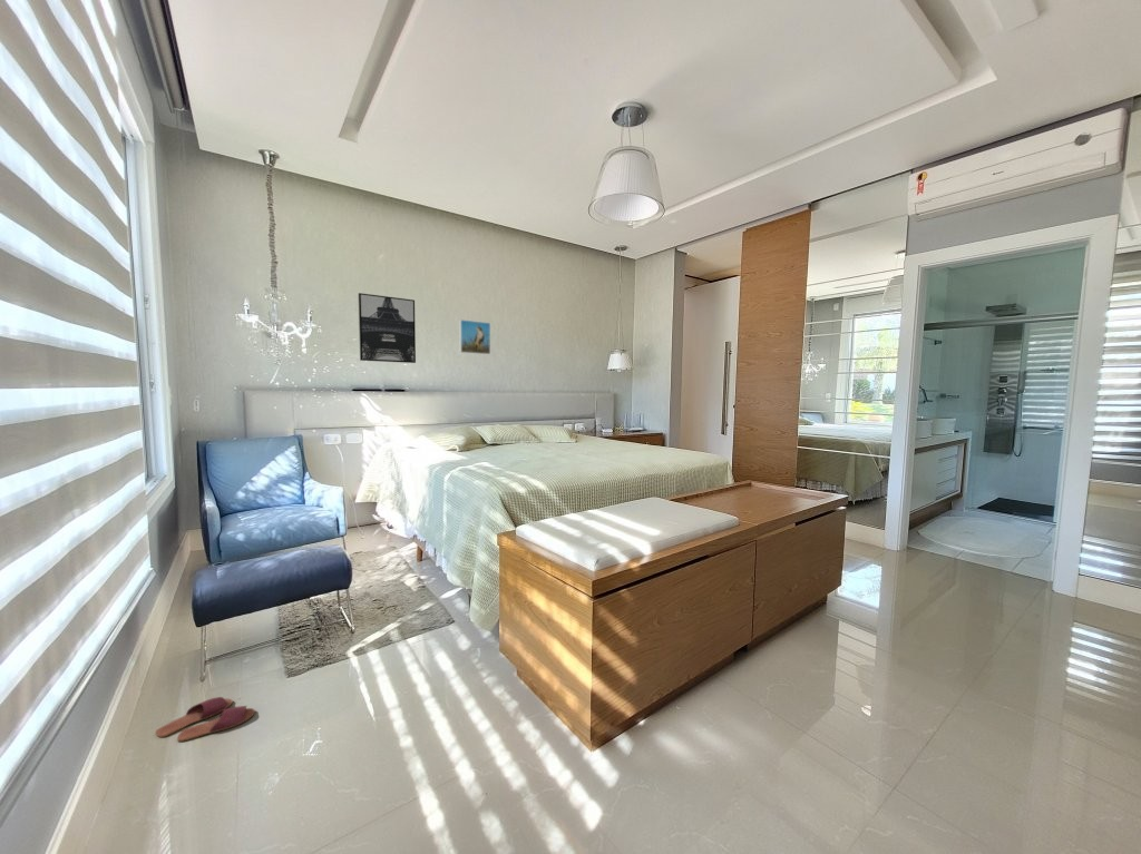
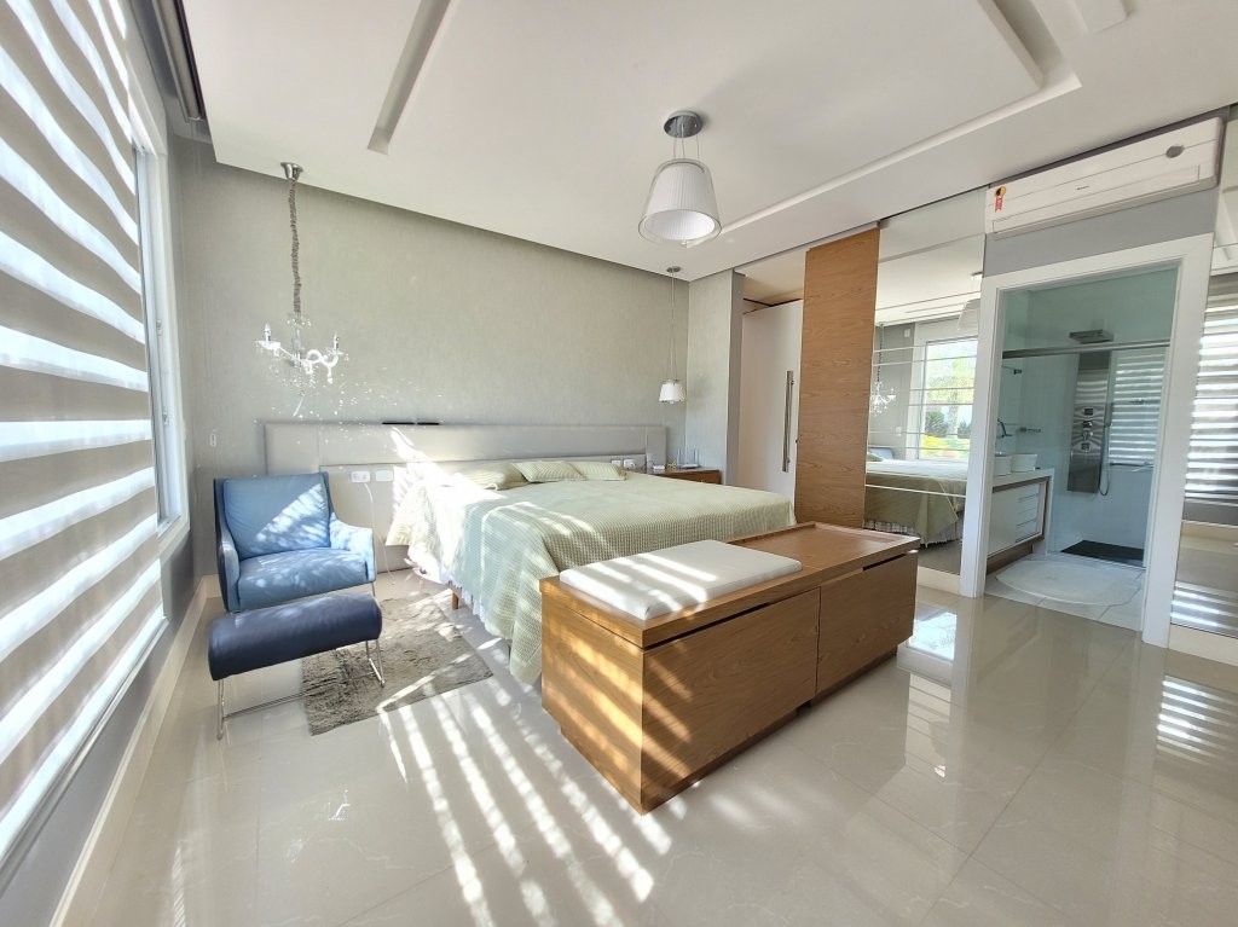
- wall art [358,292,417,364]
- slippers [155,696,256,743]
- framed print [458,318,491,355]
